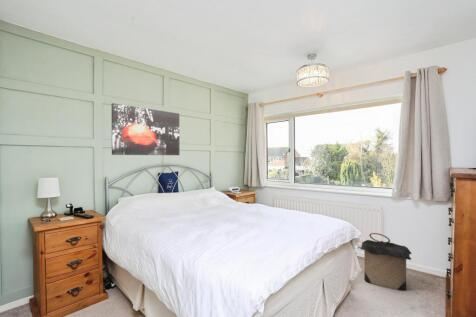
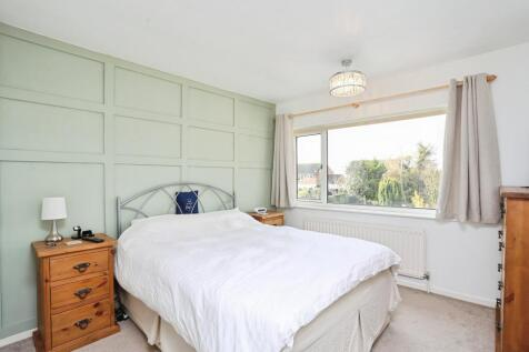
- wall art [111,102,180,156]
- laundry hamper [359,232,413,292]
